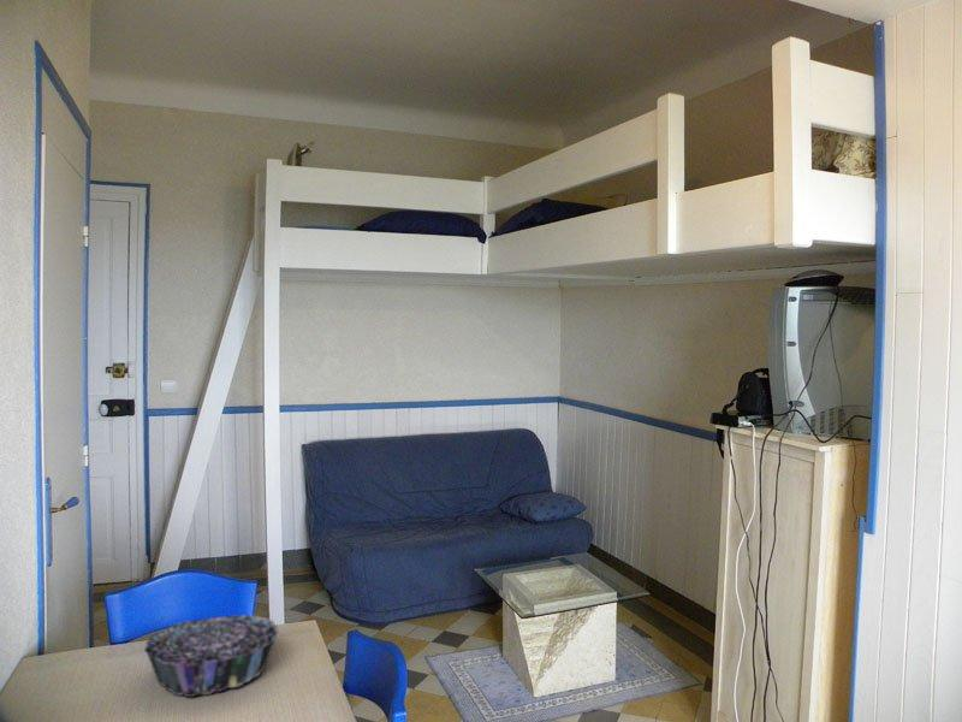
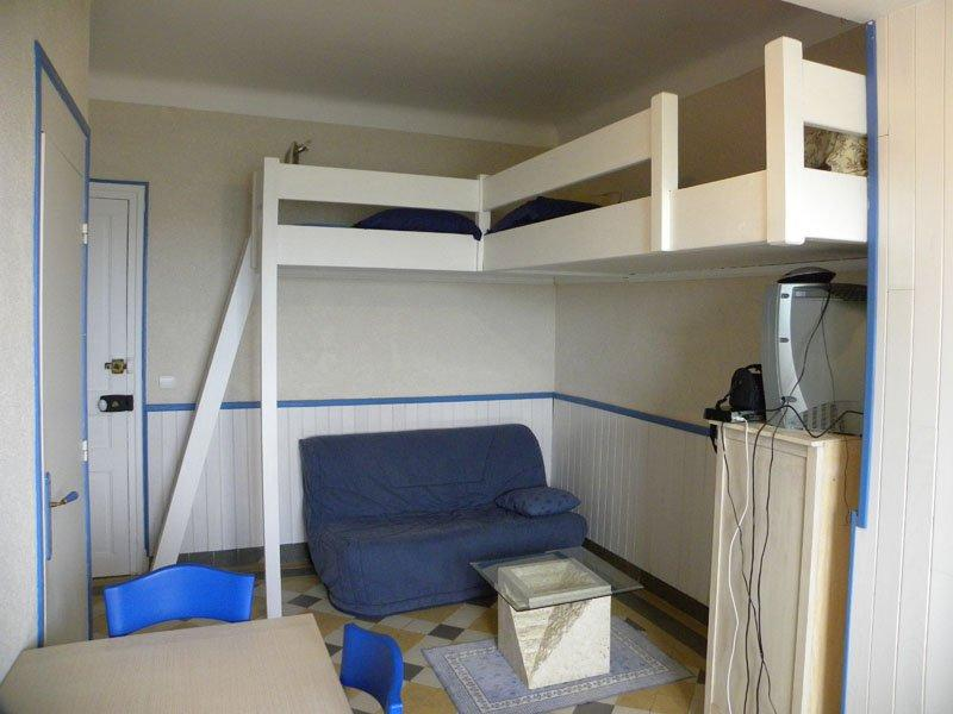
- decorative bowl [143,614,280,698]
